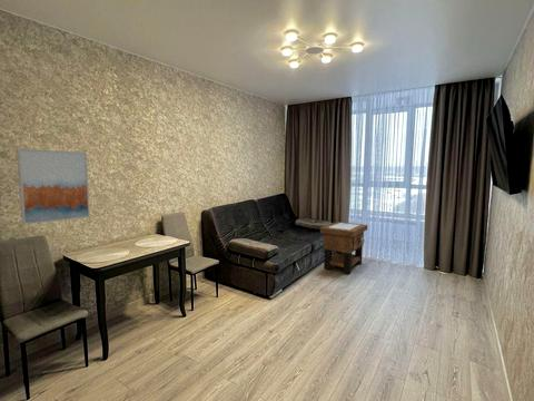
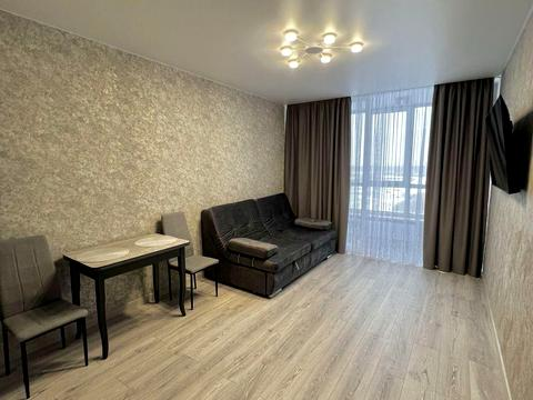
- side table [319,221,368,275]
- wall art [16,147,91,225]
